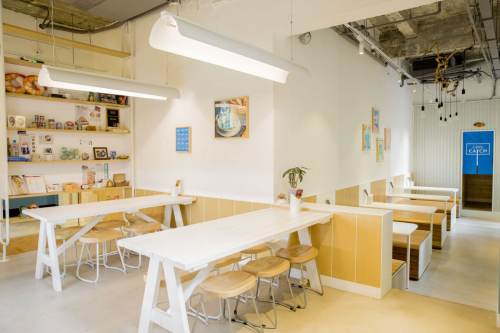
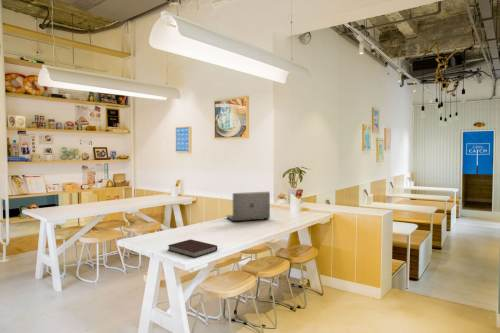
+ laptop [225,191,271,223]
+ notebook [167,238,218,258]
